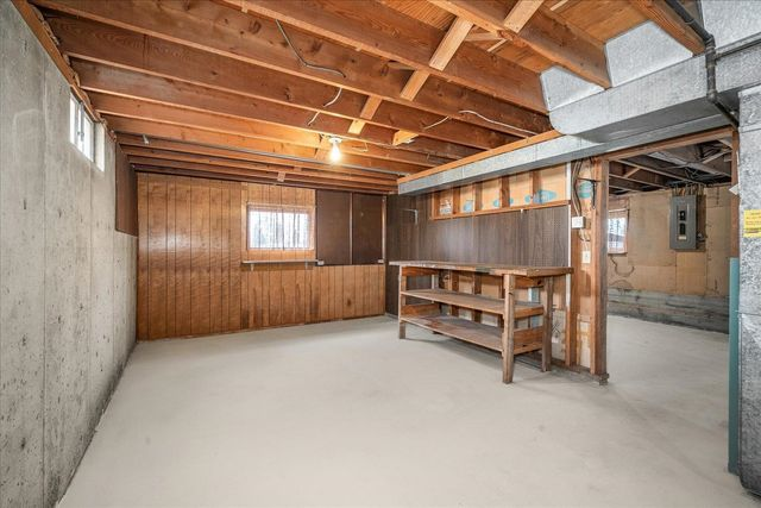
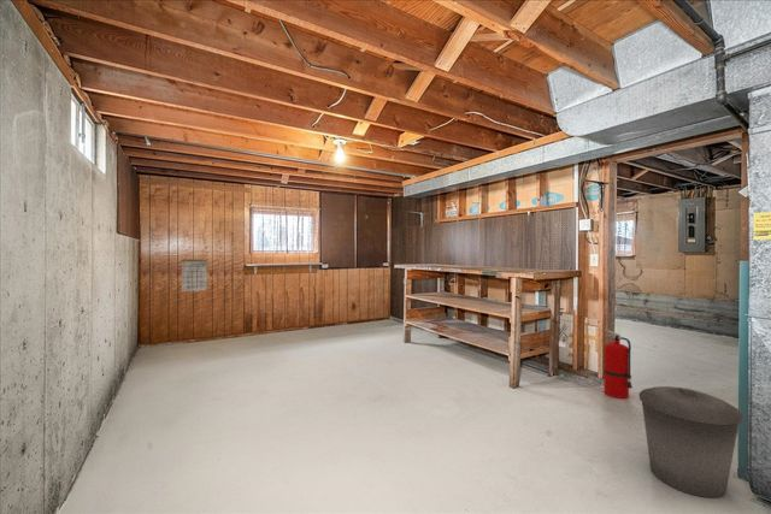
+ fire extinguisher [604,329,634,400]
+ calendar [181,258,208,293]
+ trash can [637,385,744,498]
